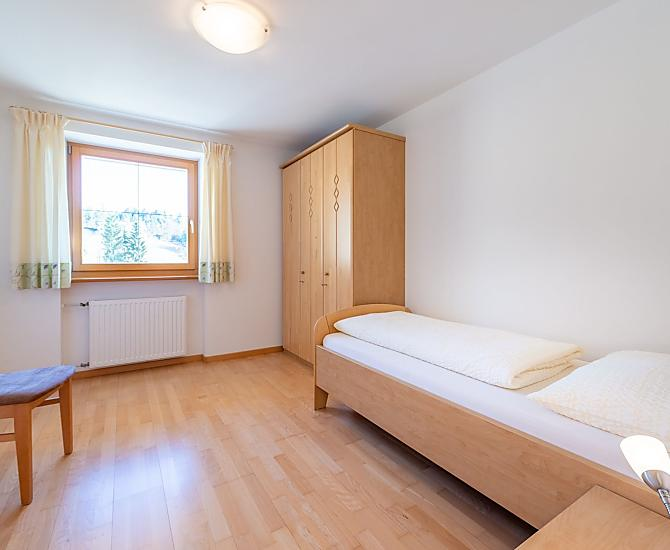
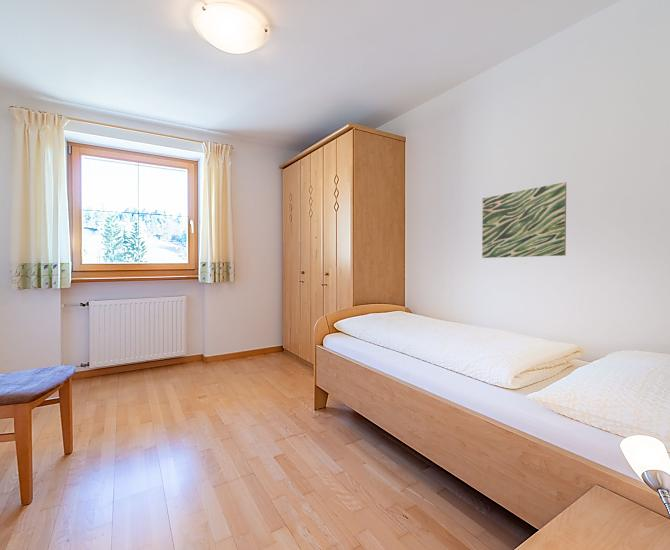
+ wall art [481,181,567,259]
